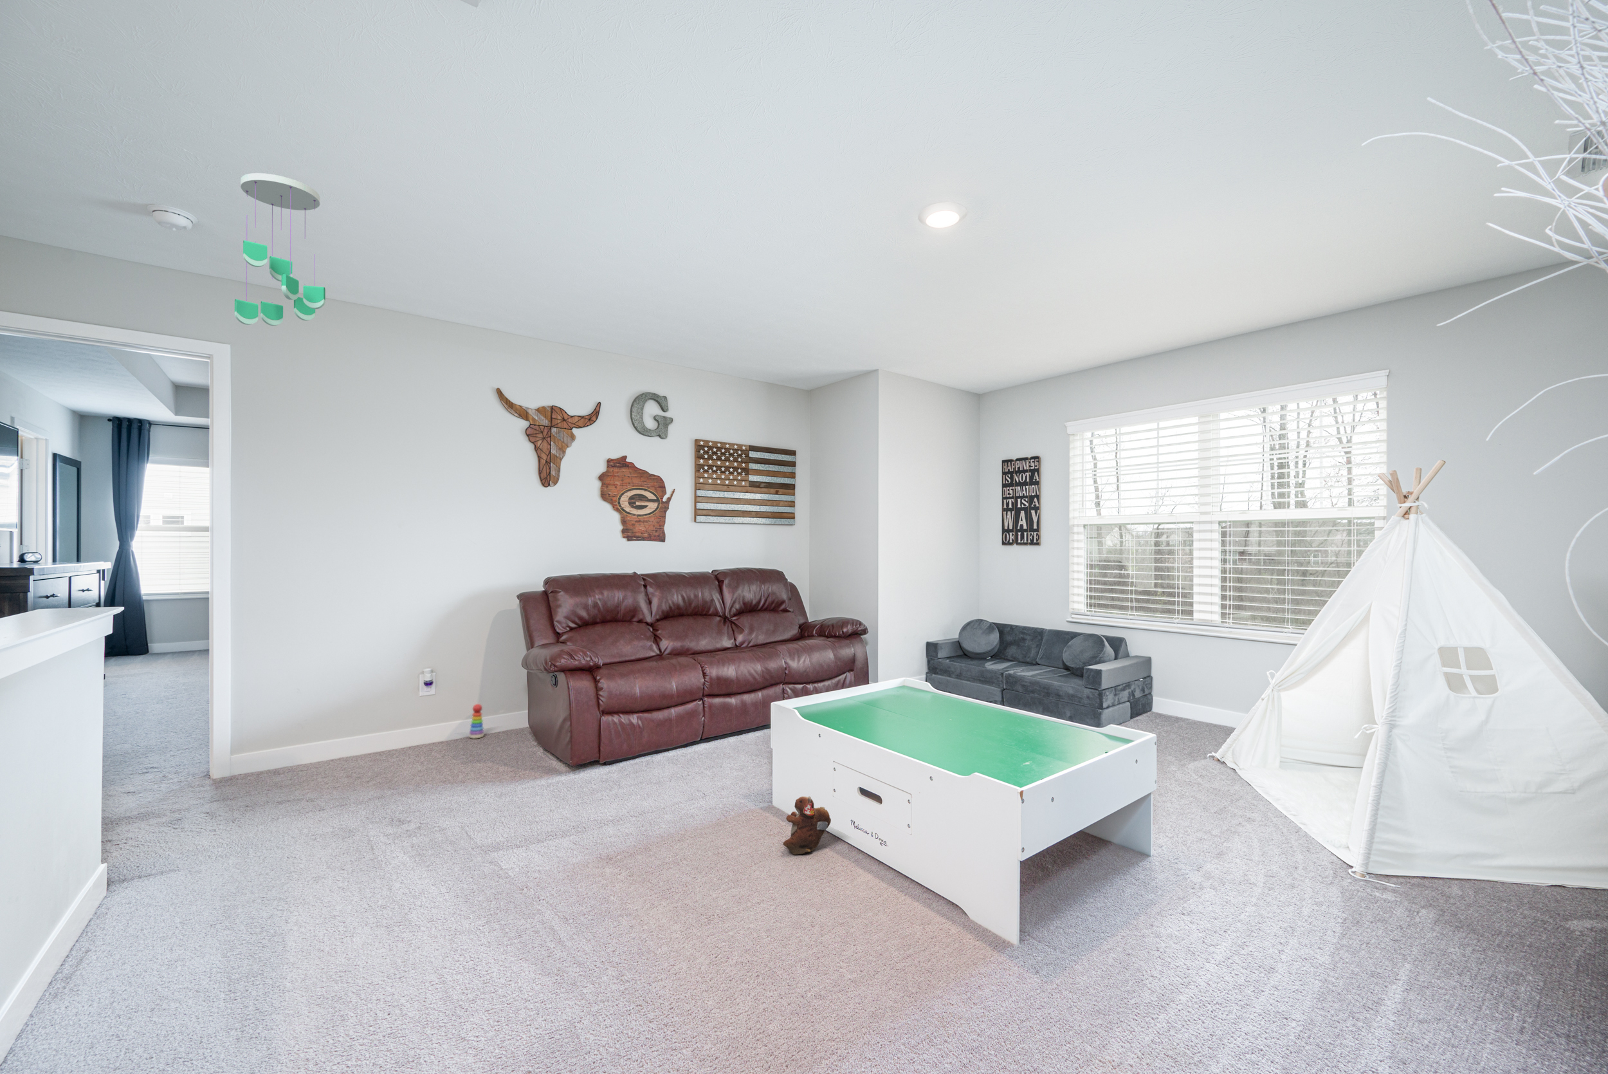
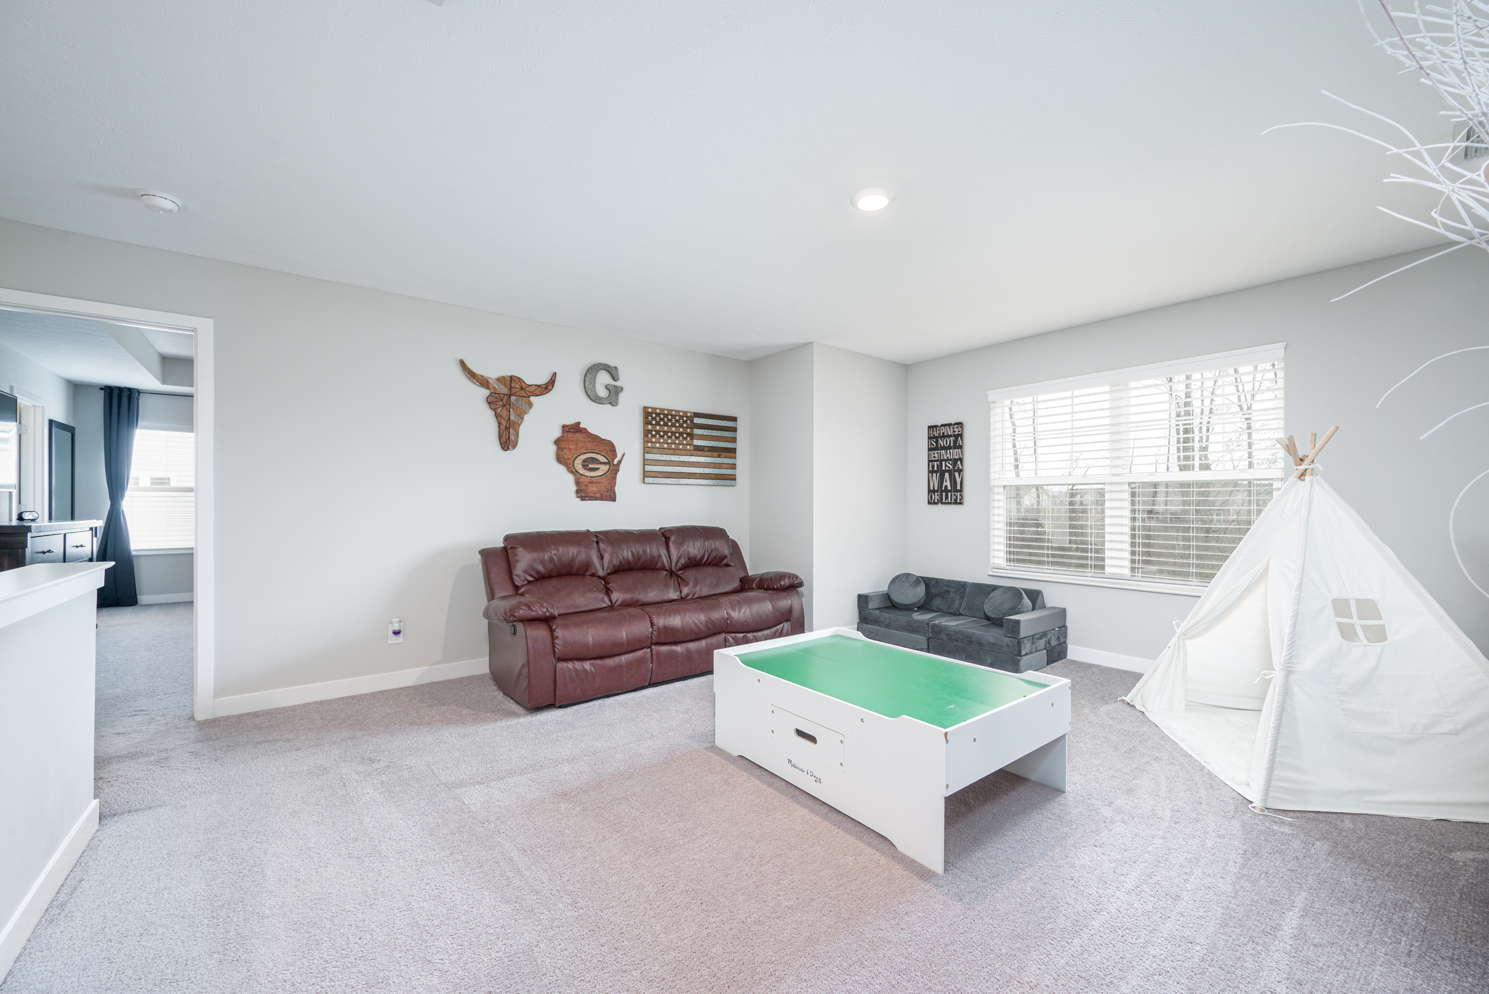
- plush toy [782,796,832,855]
- ceiling mobile [234,173,326,326]
- stacking toy [469,704,485,740]
